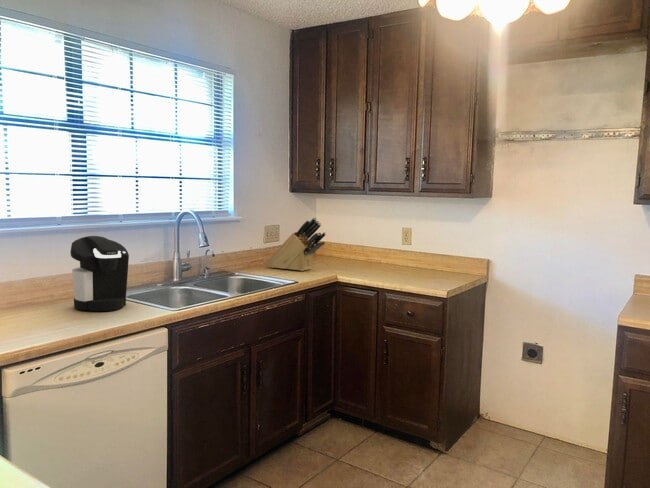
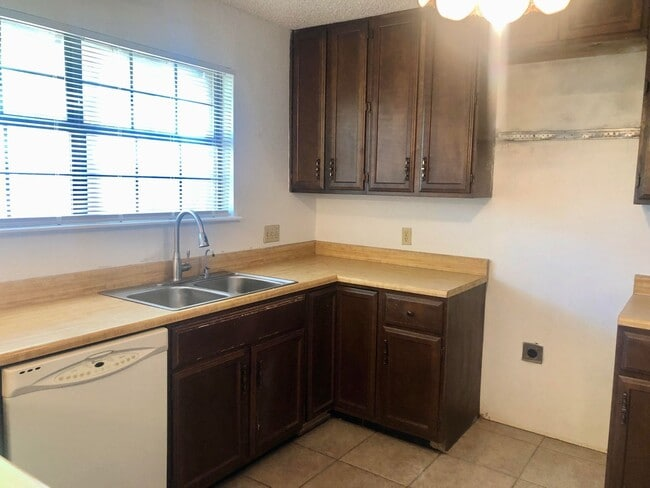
- coffee maker [69,235,130,312]
- knife block [265,216,327,272]
